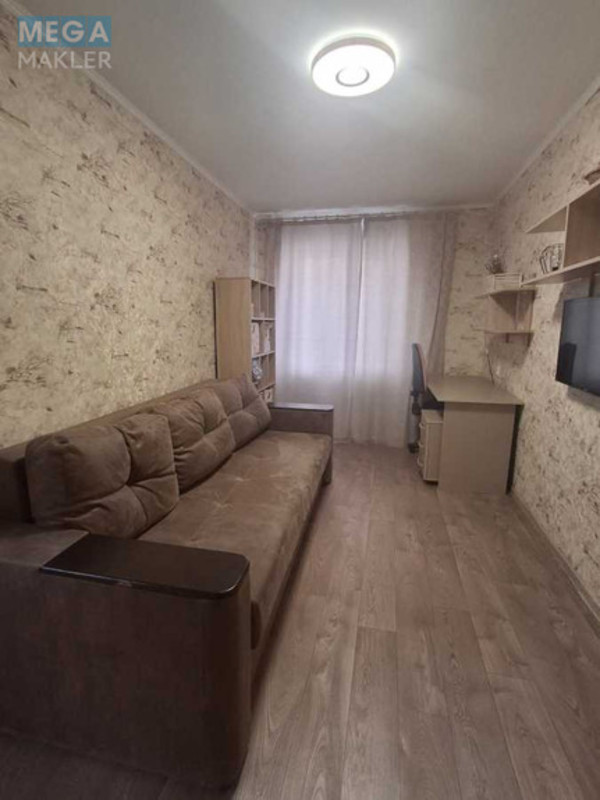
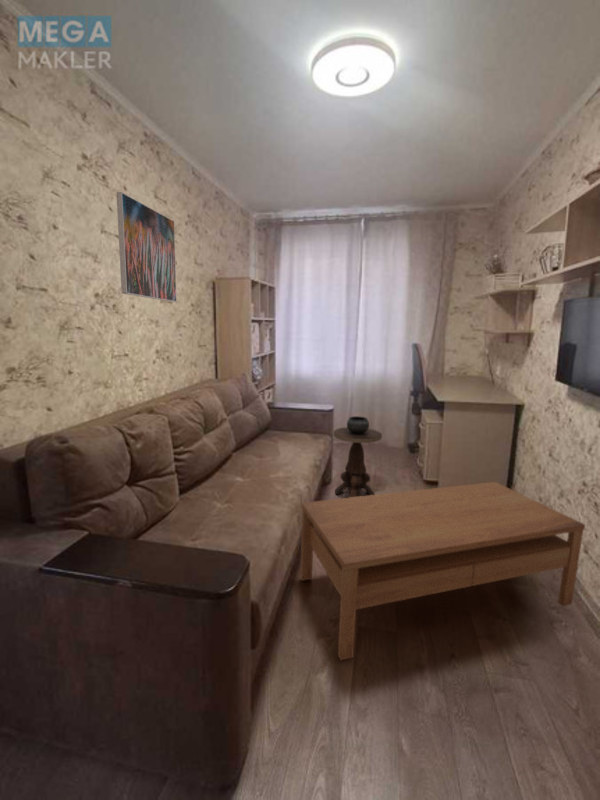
+ side table [332,415,383,498]
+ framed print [115,191,178,303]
+ coffee table [300,481,586,661]
